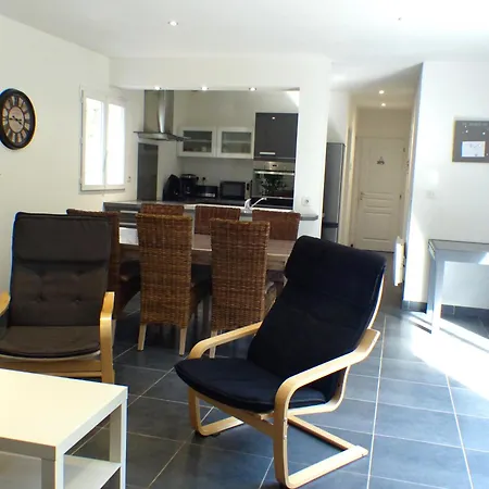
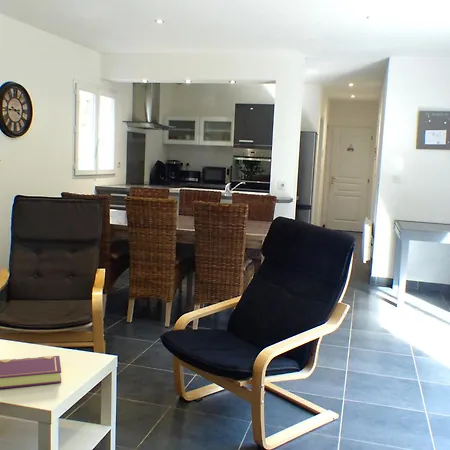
+ book [0,355,62,390]
